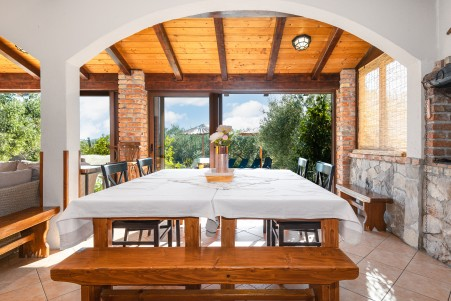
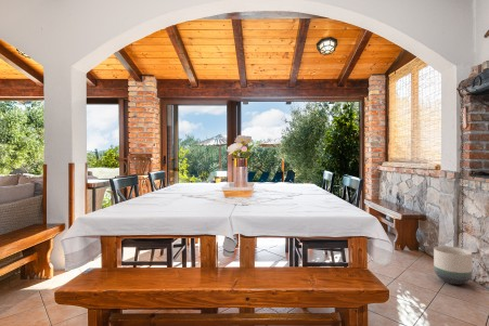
+ planter [433,245,473,286]
